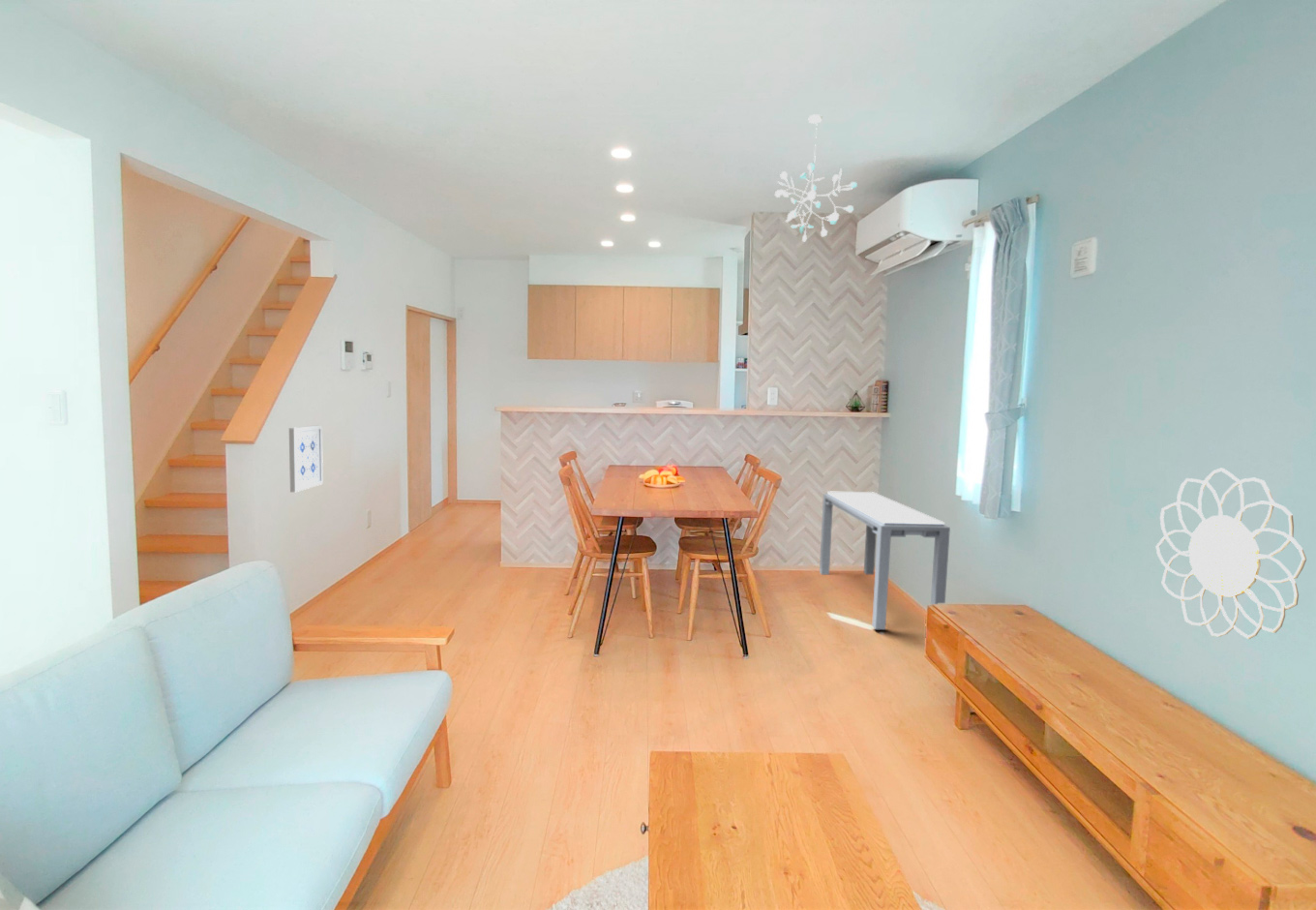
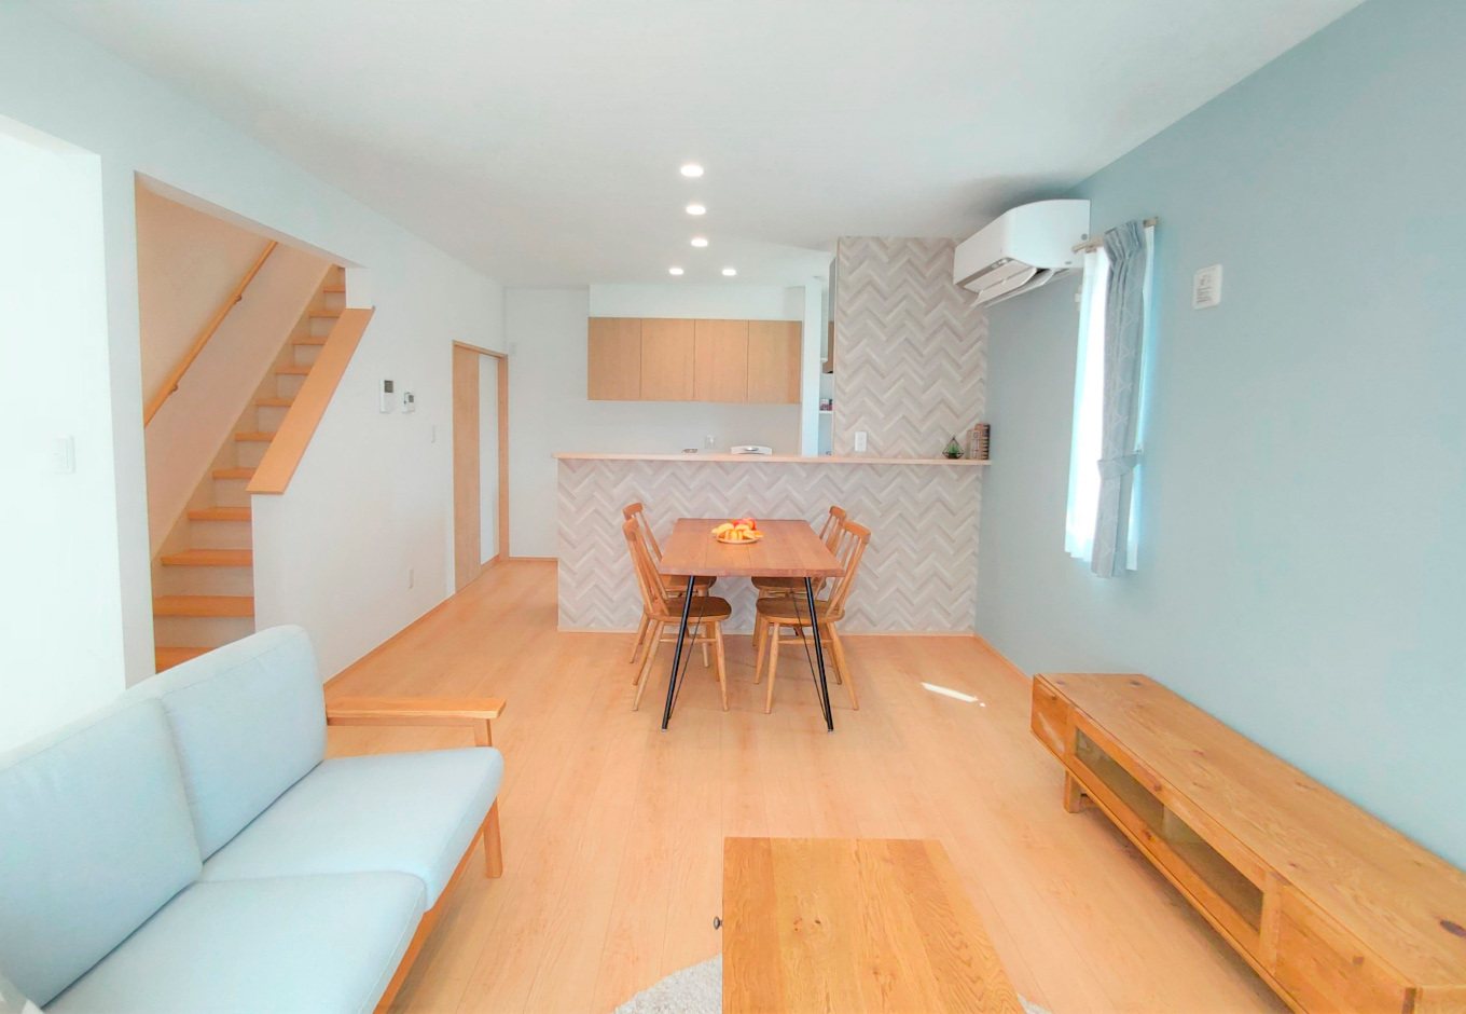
- decorative wall piece [1155,467,1307,640]
- wall art [288,424,324,493]
- console table [819,490,951,630]
- ceiling light fixture [774,113,858,243]
